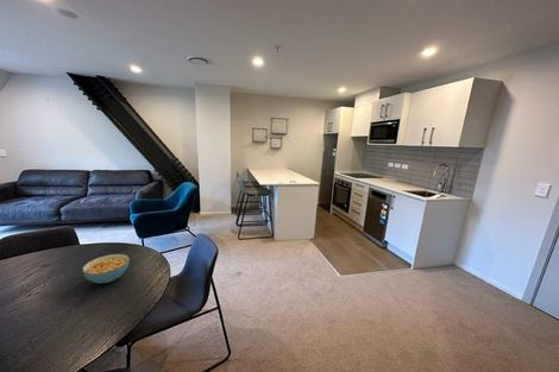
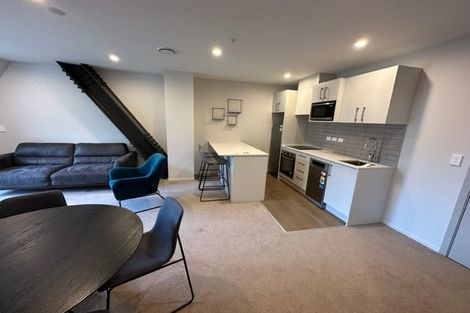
- cereal bowl [82,253,131,284]
